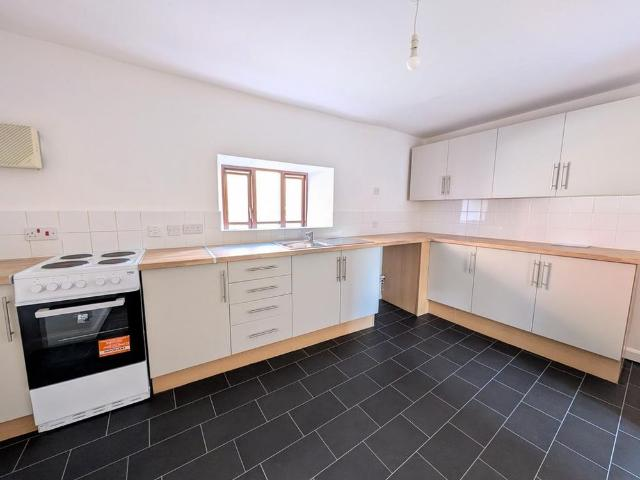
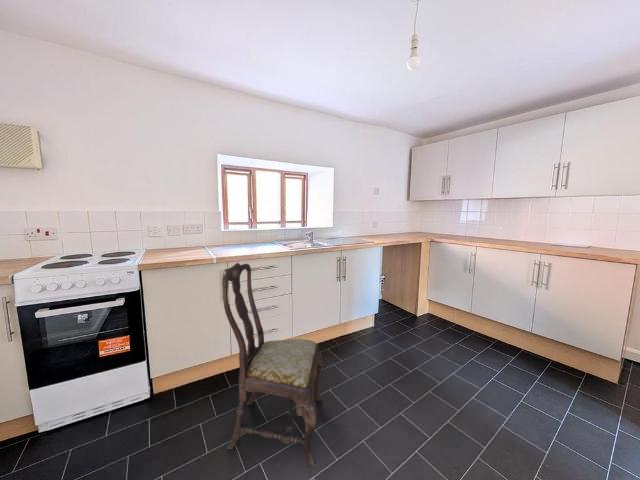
+ dining chair [221,262,324,470]
